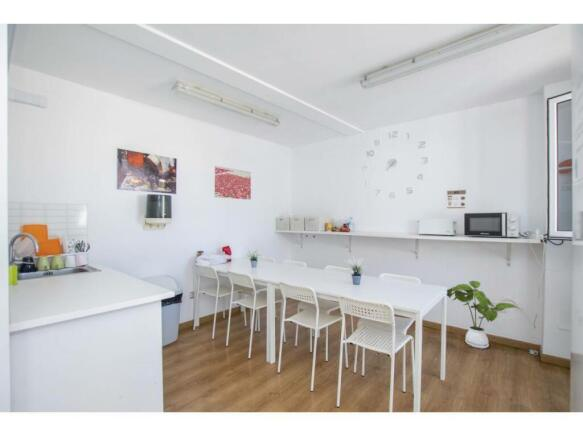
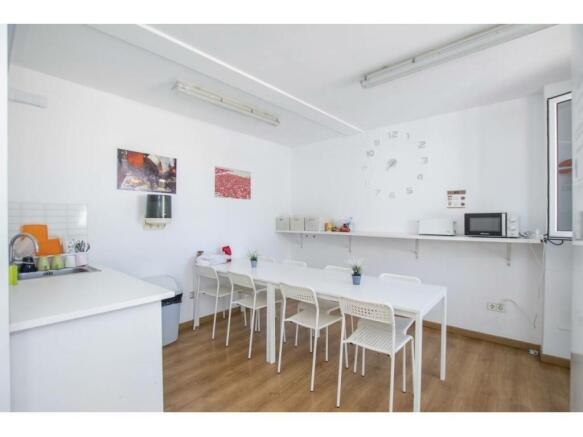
- house plant [446,280,522,349]
